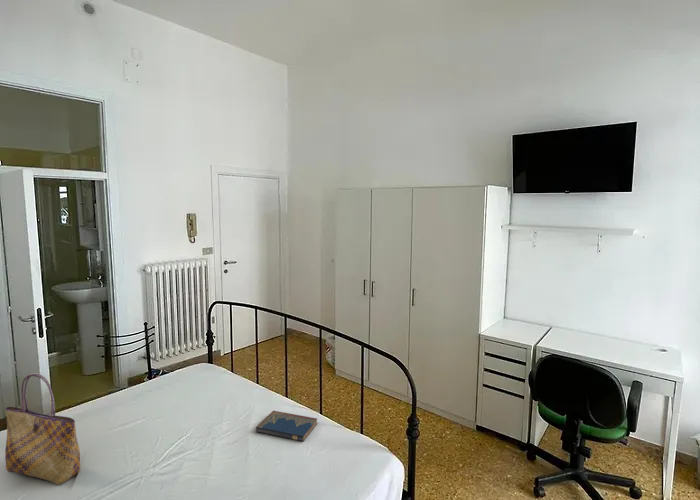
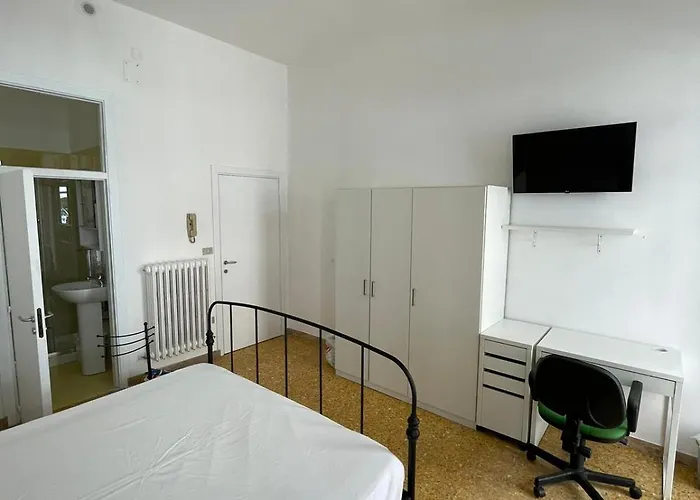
- hardcover book [255,410,318,442]
- tote bag [4,372,81,486]
